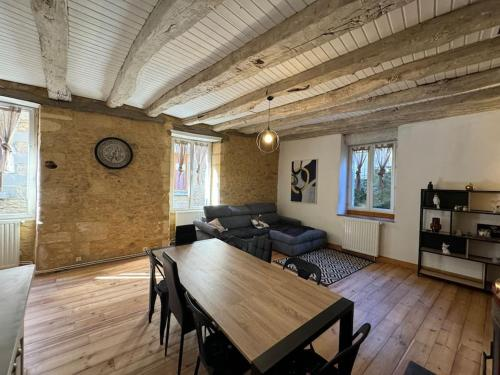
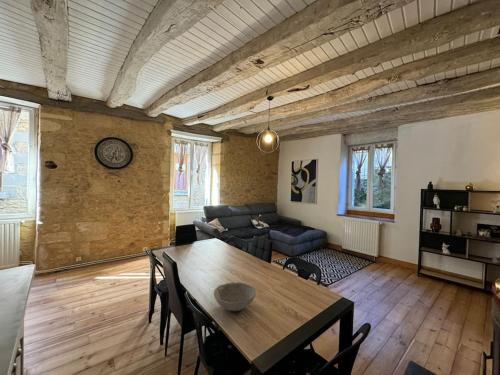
+ bowl [213,282,257,312]
